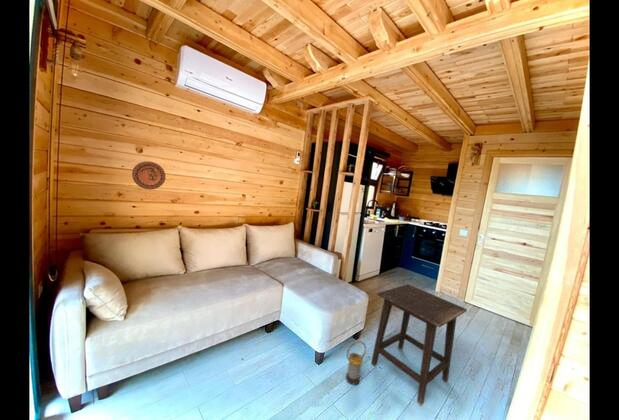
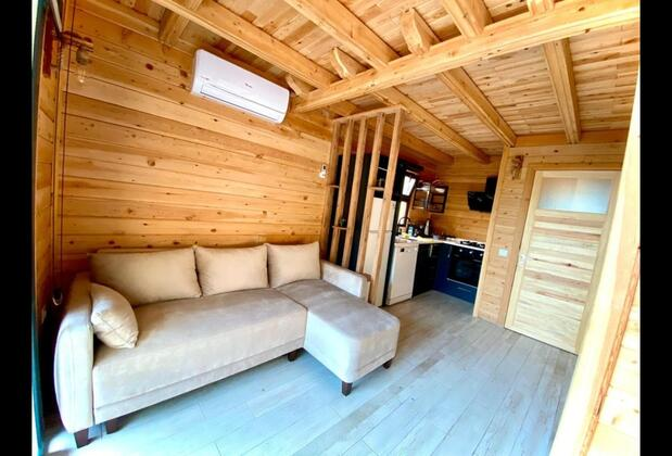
- side table [370,283,468,406]
- lantern [345,340,367,386]
- decorative plate [131,160,167,190]
